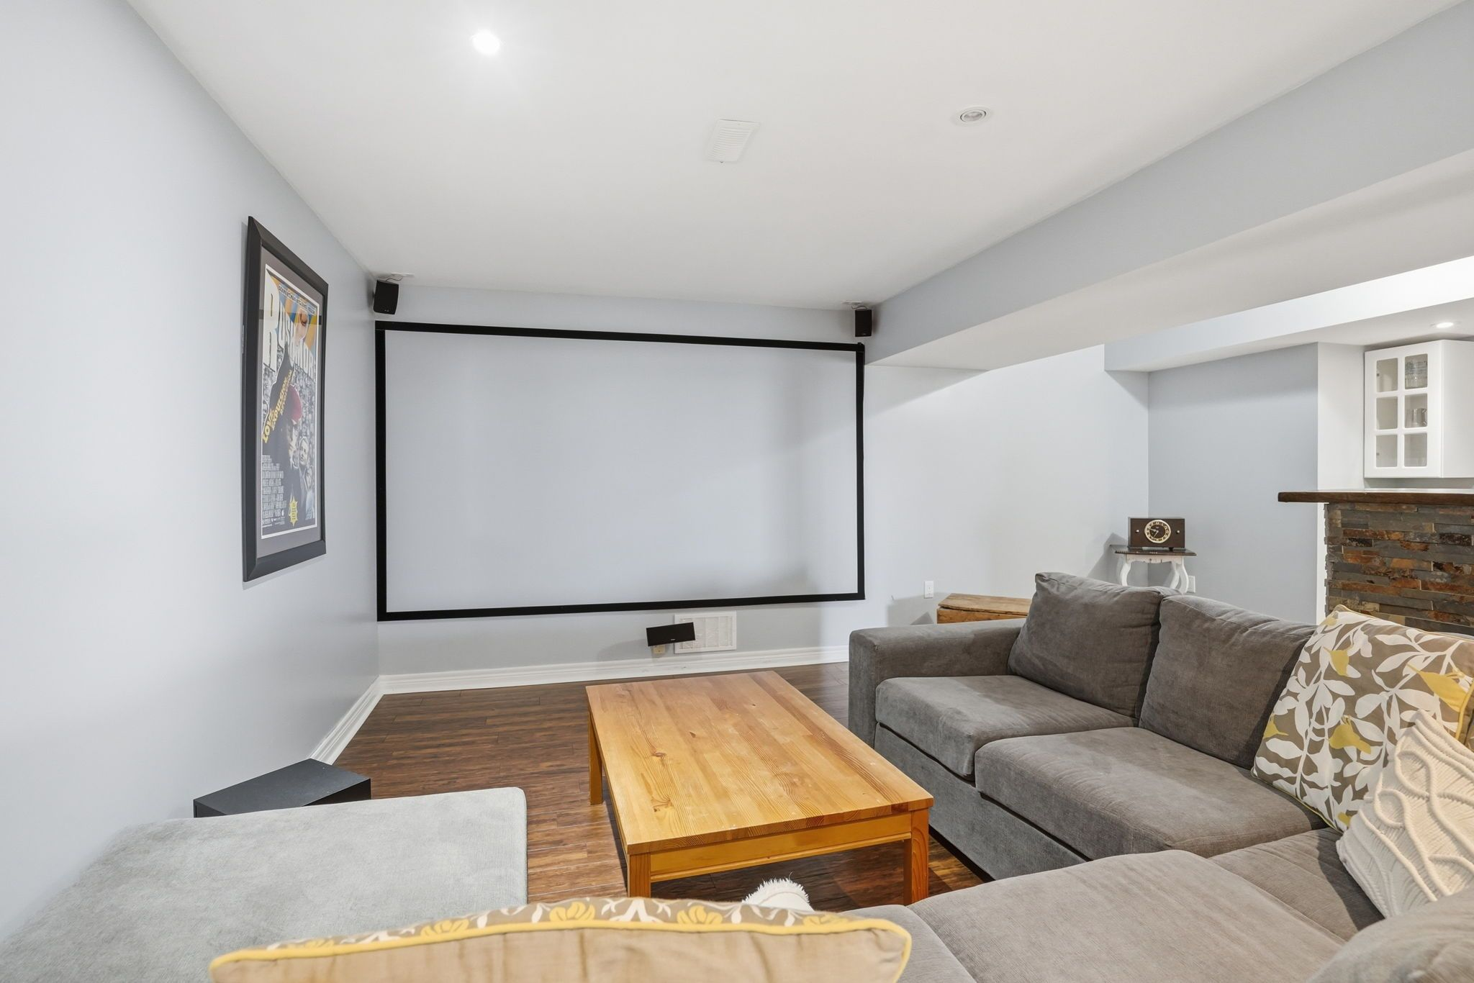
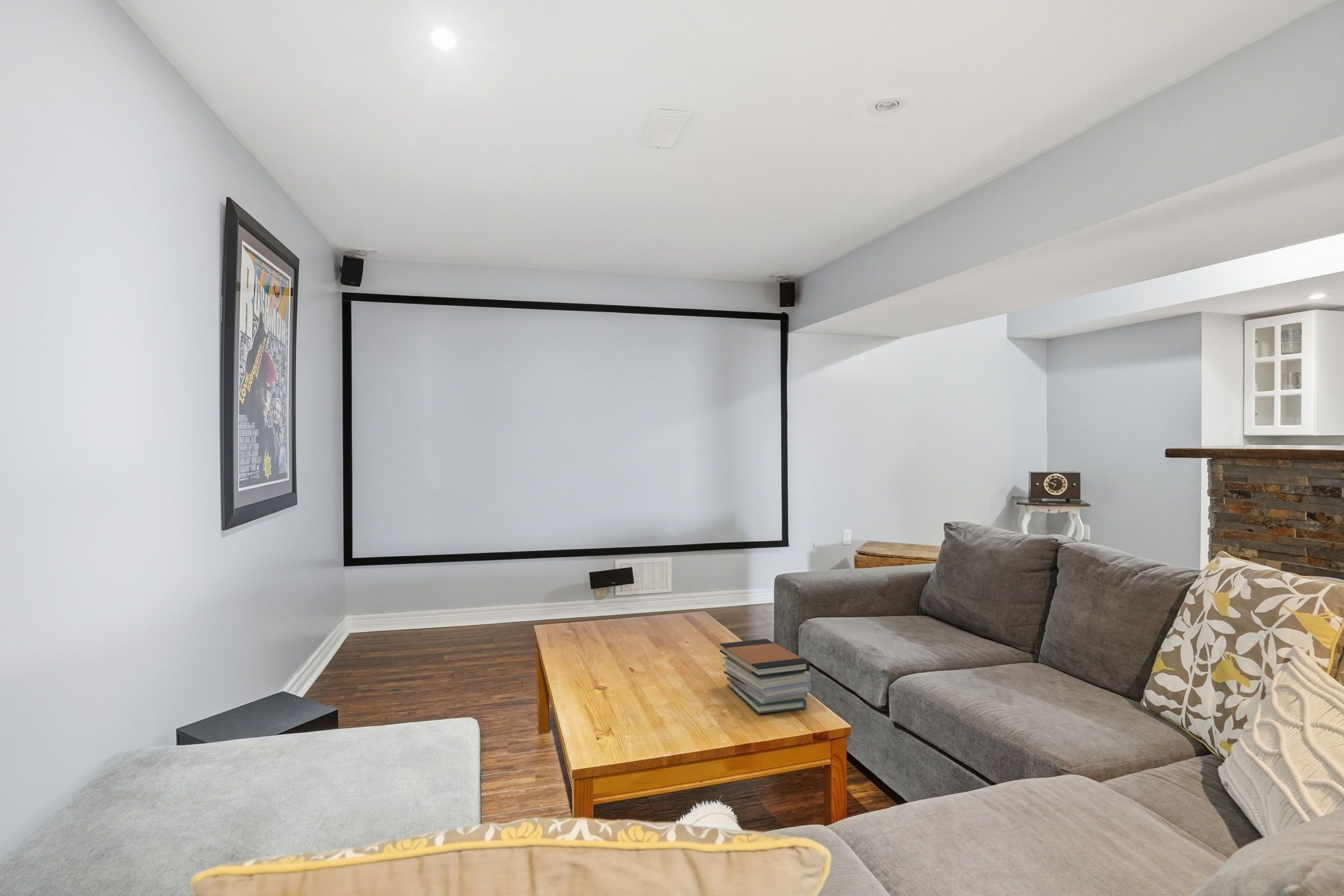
+ book stack [719,638,811,714]
